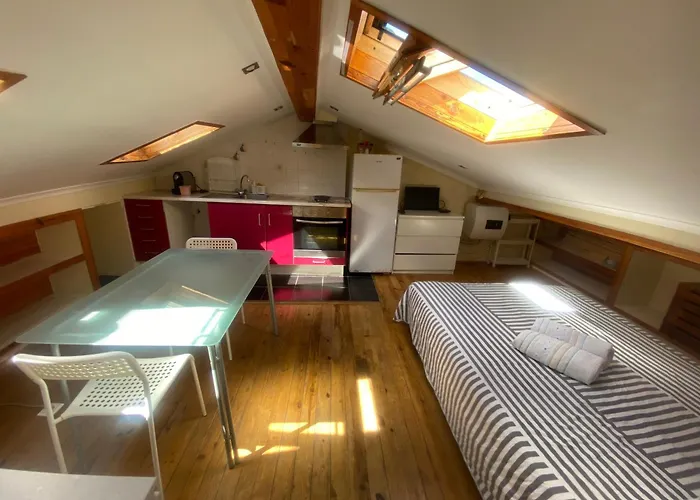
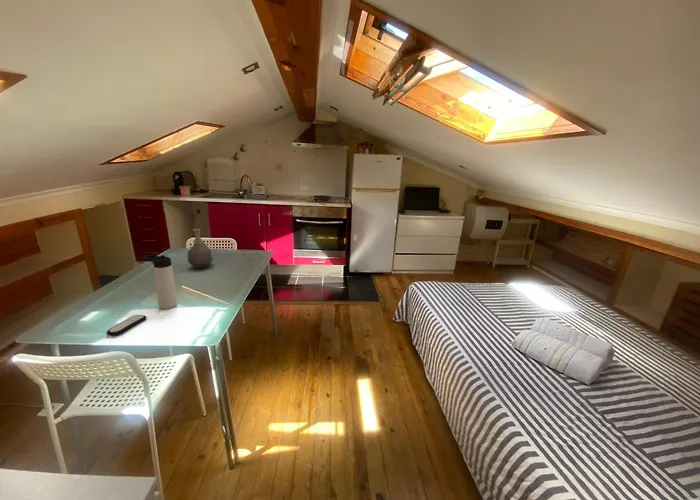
+ remote control [106,314,147,337]
+ thermos bottle [143,254,178,310]
+ vase [187,227,214,270]
